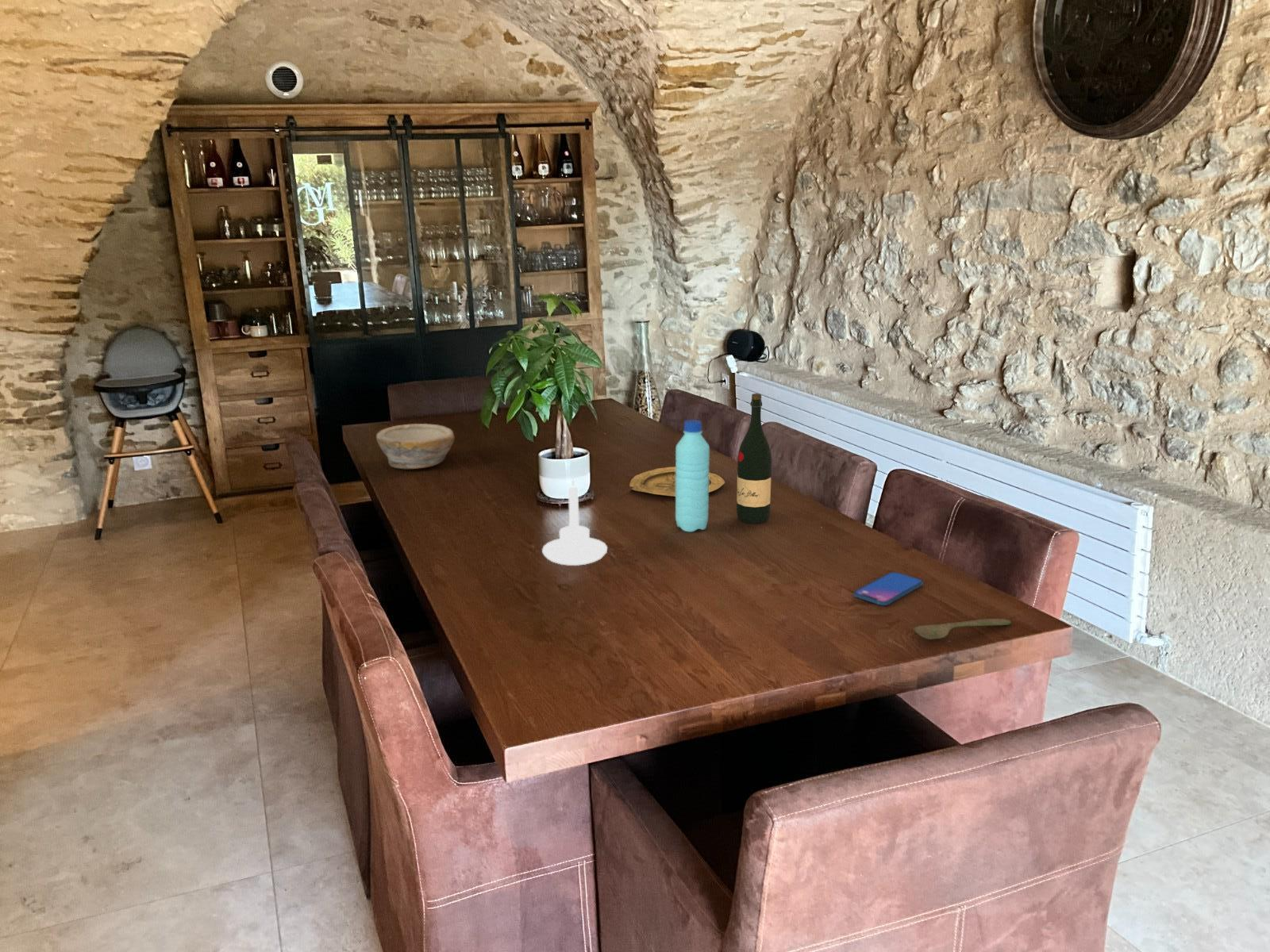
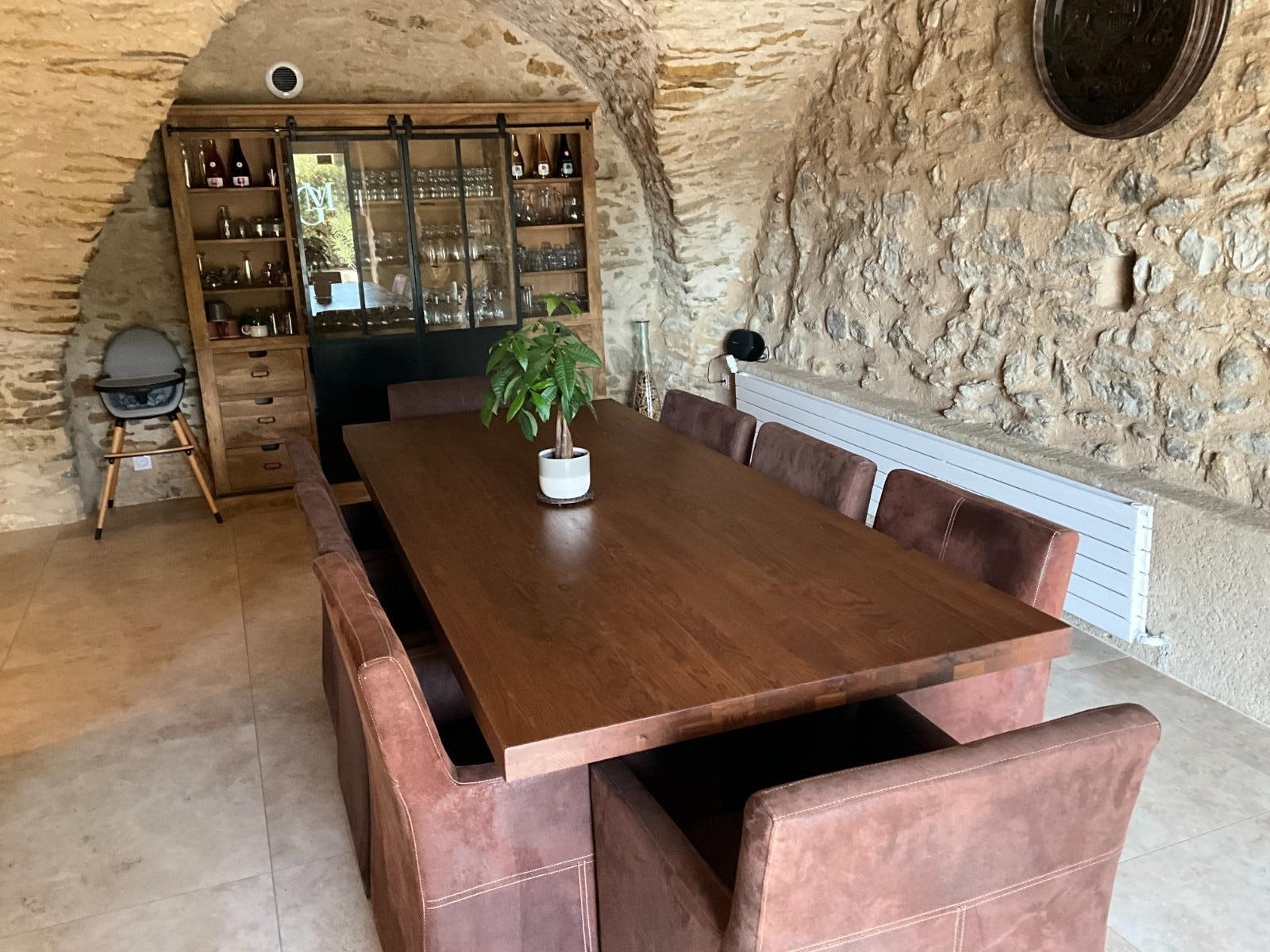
- water bottle [675,419,710,532]
- wine bottle [736,393,772,524]
- candle holder [541,476,608,566]
- spoon [912,618,1012,640]
- plate [629,466,725,497]
- smartphone [852,571,924,606]
- bowl [375,423,456,470]
